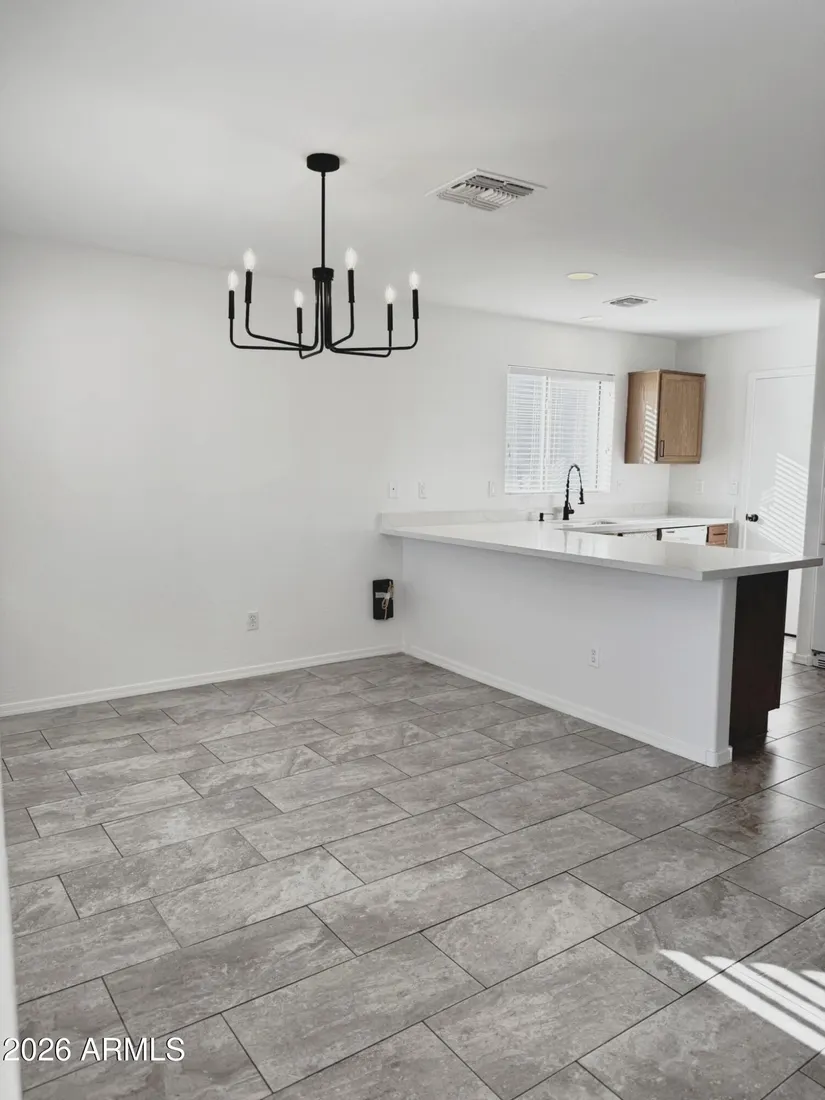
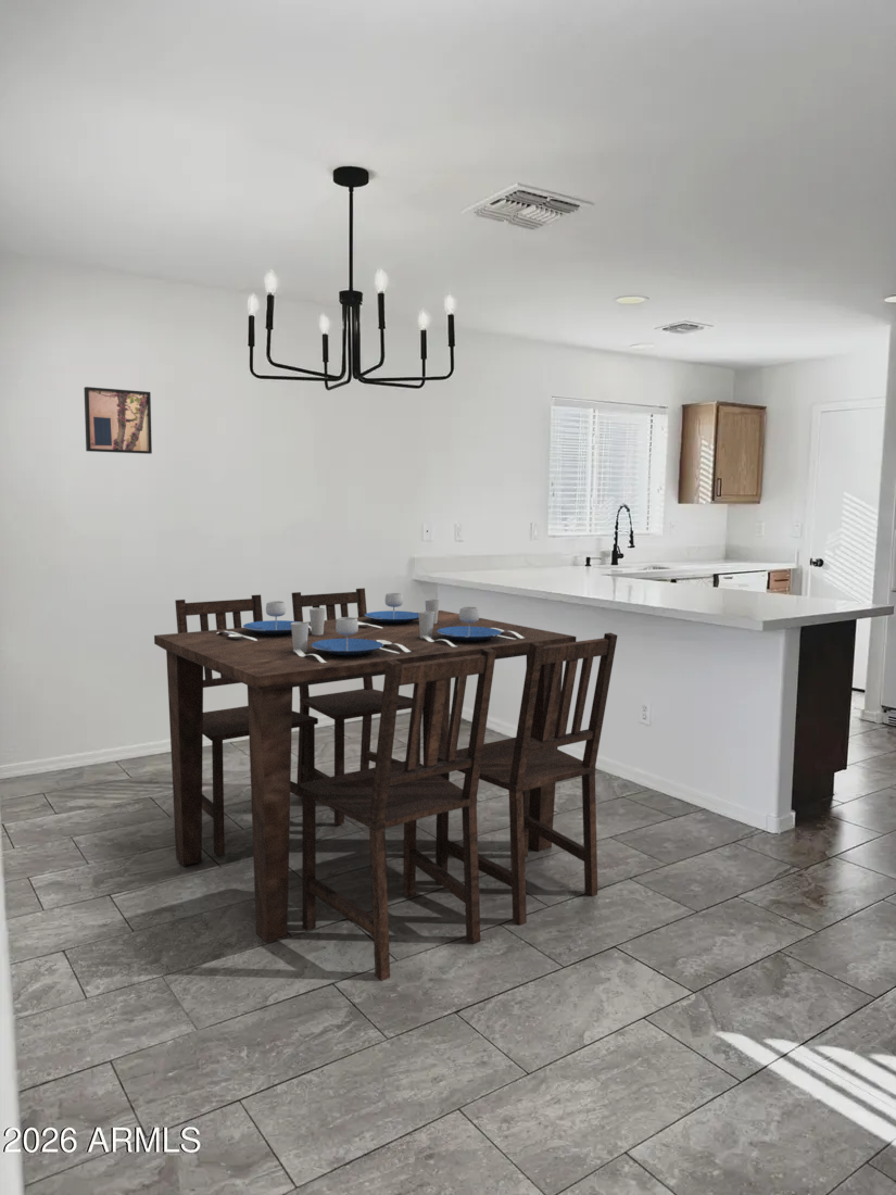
+ wall art [83,386,153,455]
+ dining table [153,587,618,982]
